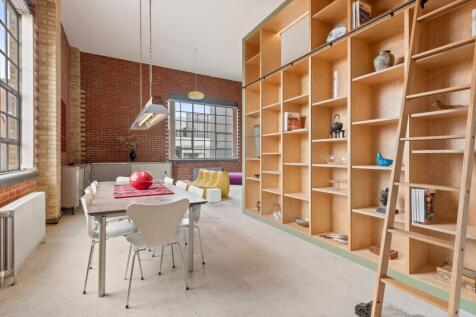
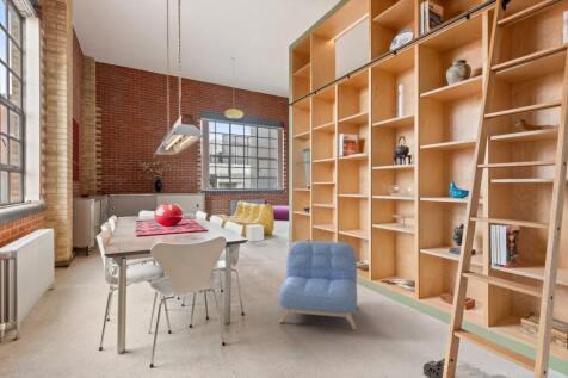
+ armchair [278,240,358,331]
